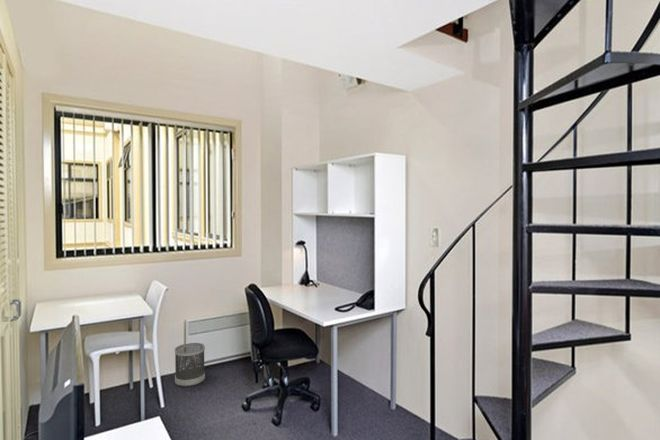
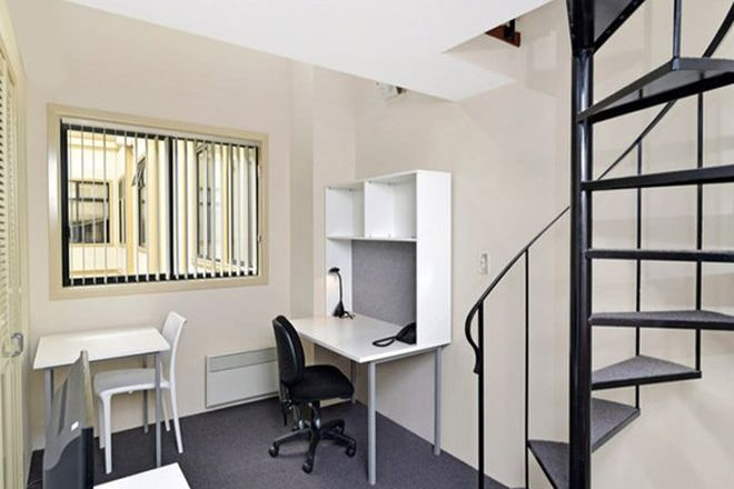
- wastebasket [174,342,206,387]
